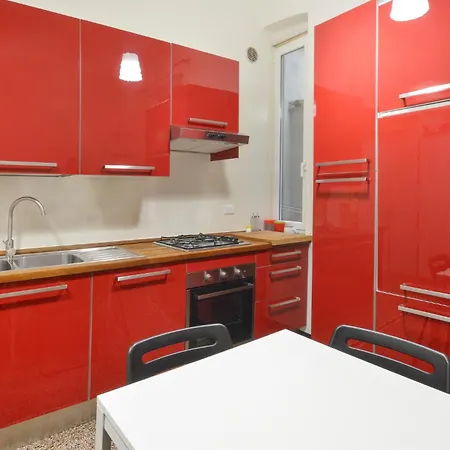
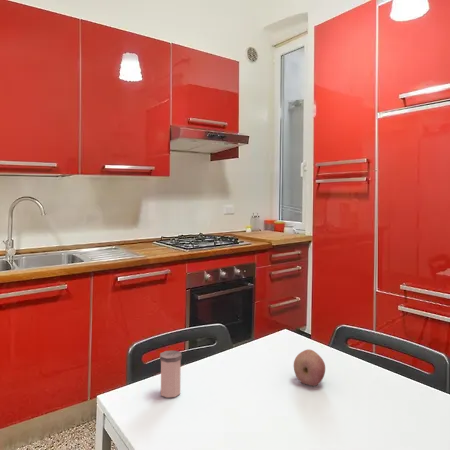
+ fruit [293,348,326,387]
+ salt shaker [159,350,183,399]
